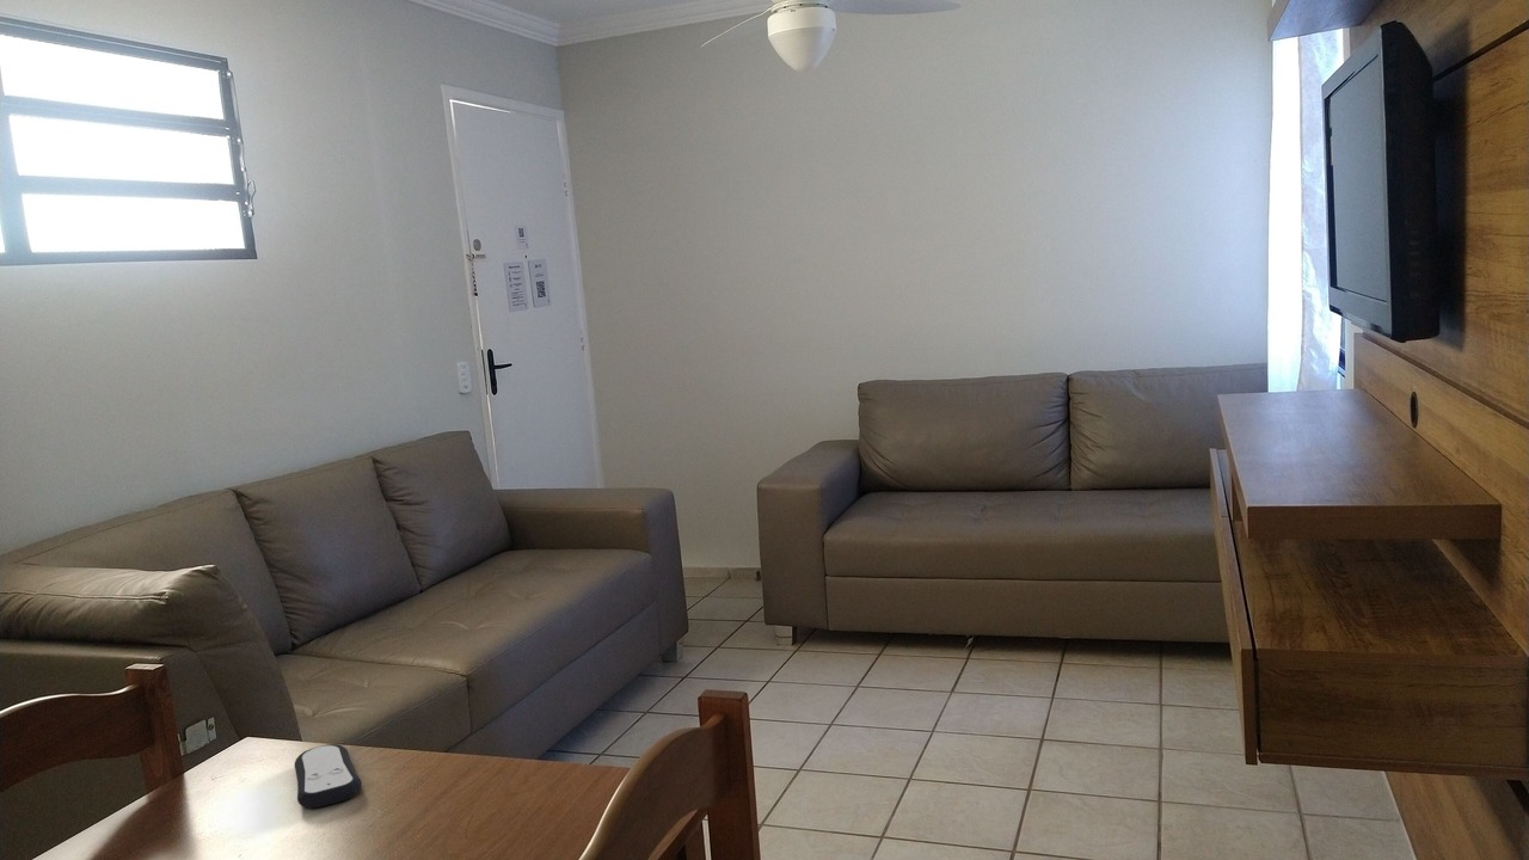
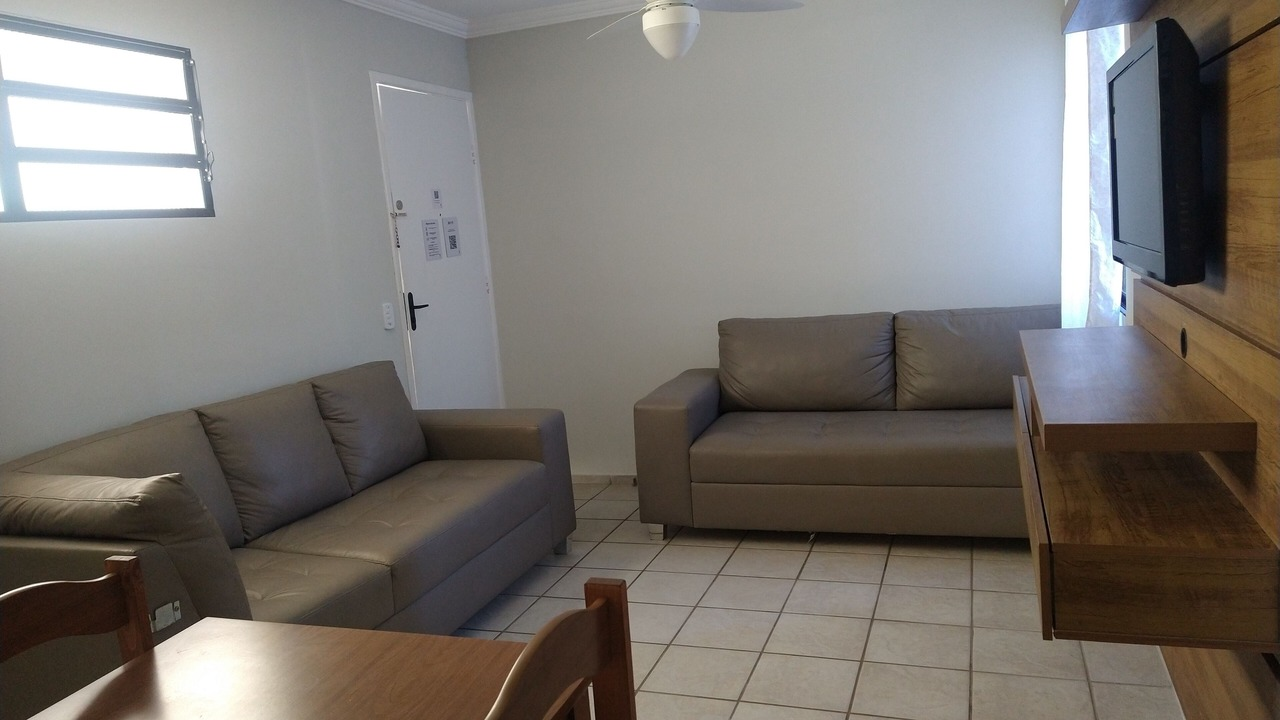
- remote control [294,743,363,810]
